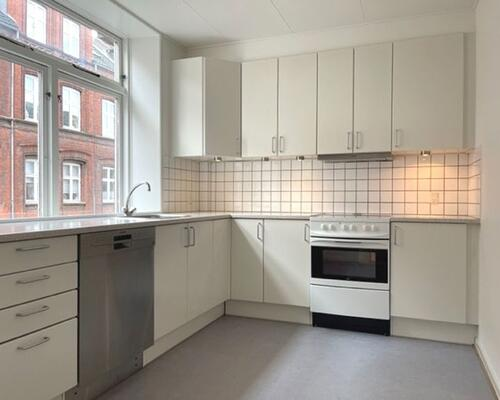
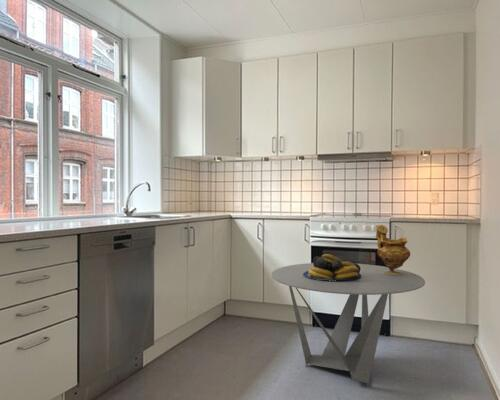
+ coffee table [271,262,426,387]
+ vase [375,224,411,275]
+ fruit bowl [303,253,361,281]
